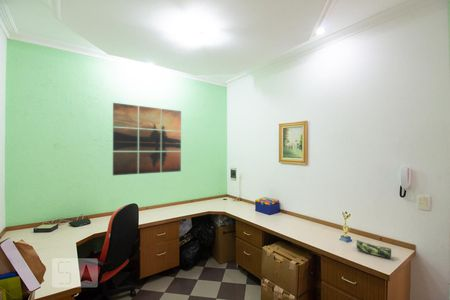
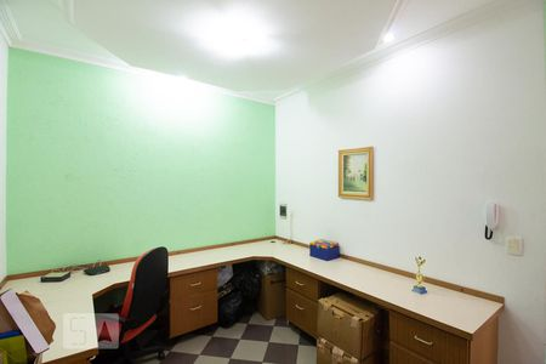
- wall art [112,102,182,176]
- pencil case [355,239,392,259]
